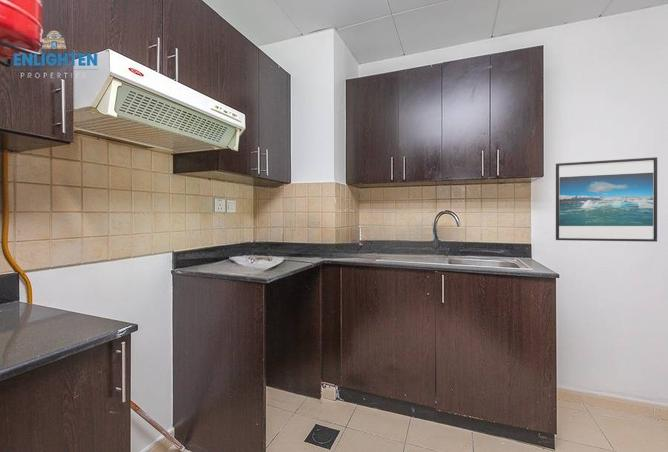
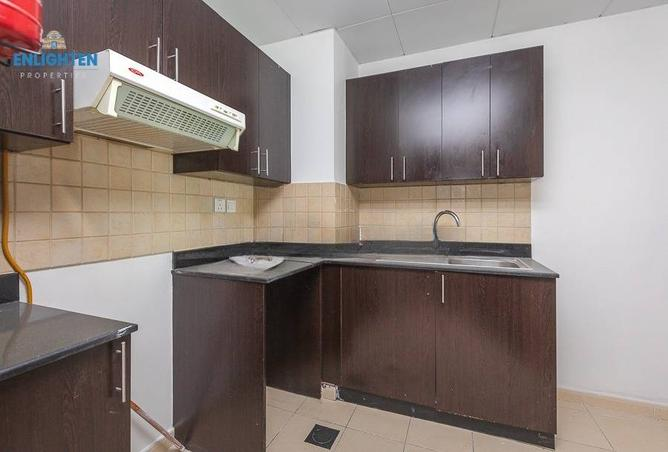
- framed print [555,156,658,243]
